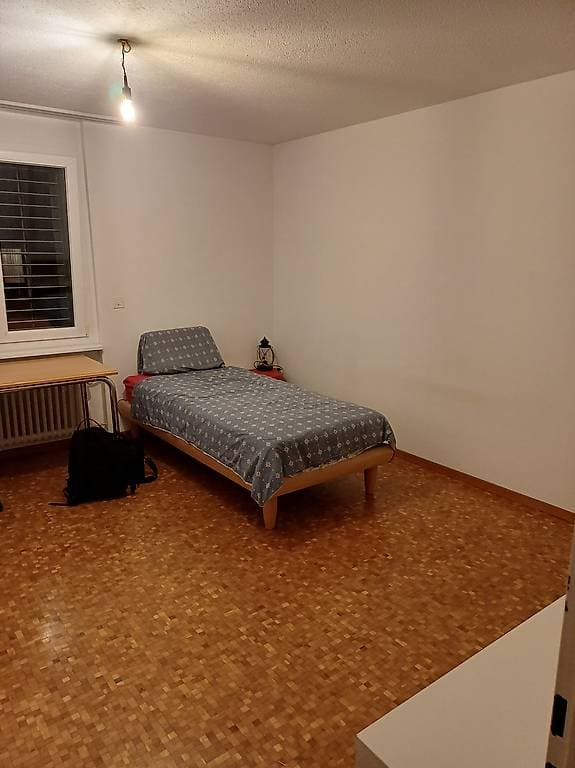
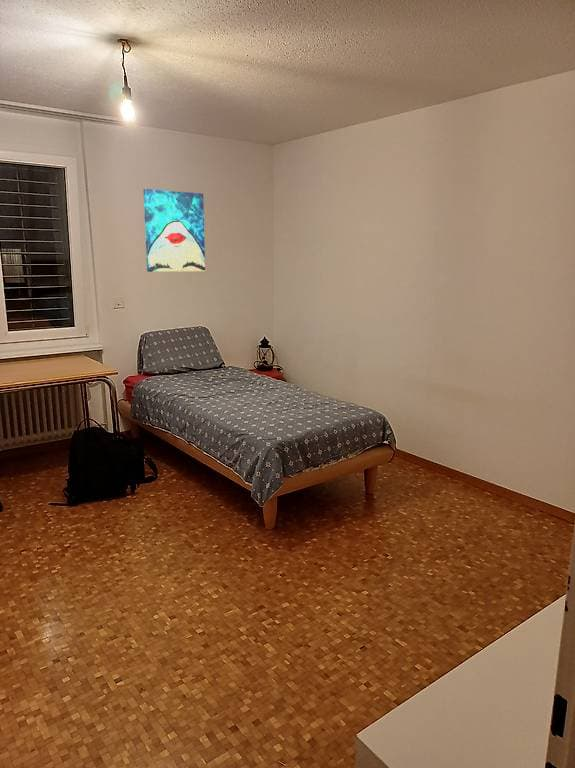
+ wall art [142,188,206,273]
